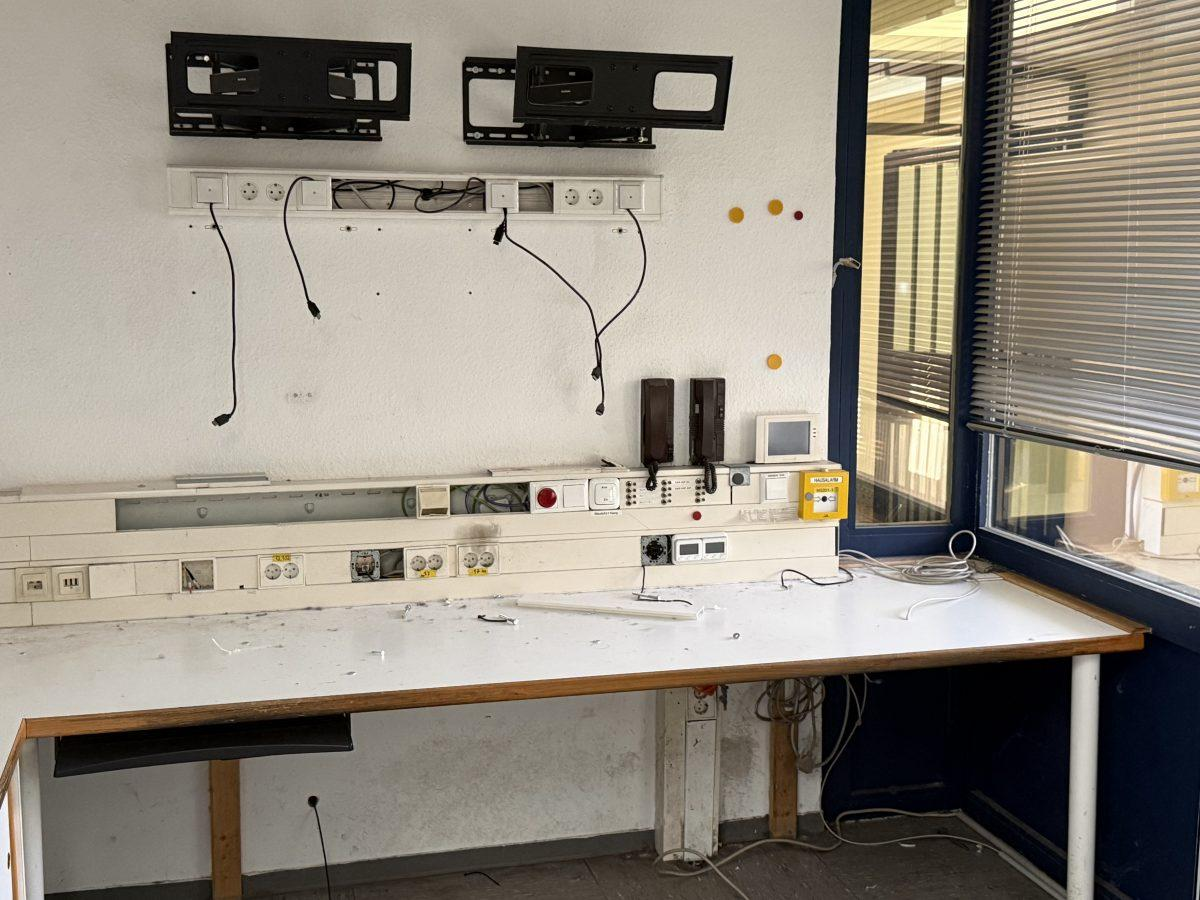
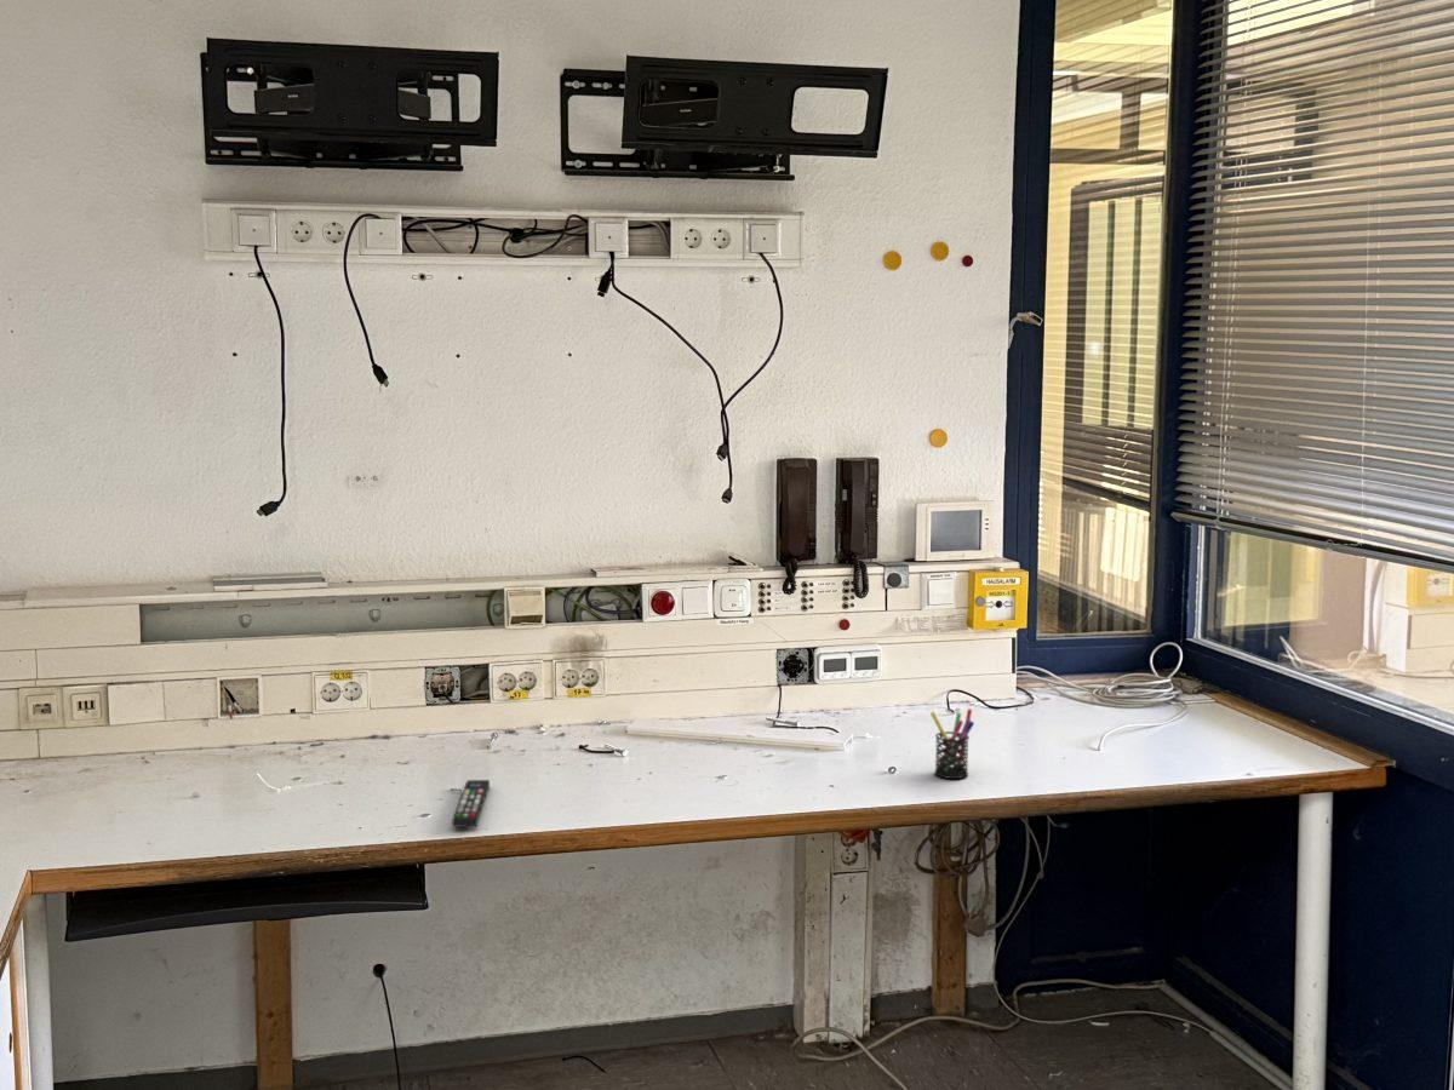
+ remote control [451,779,491,828]
+ pen holder [929,707,975,780]
